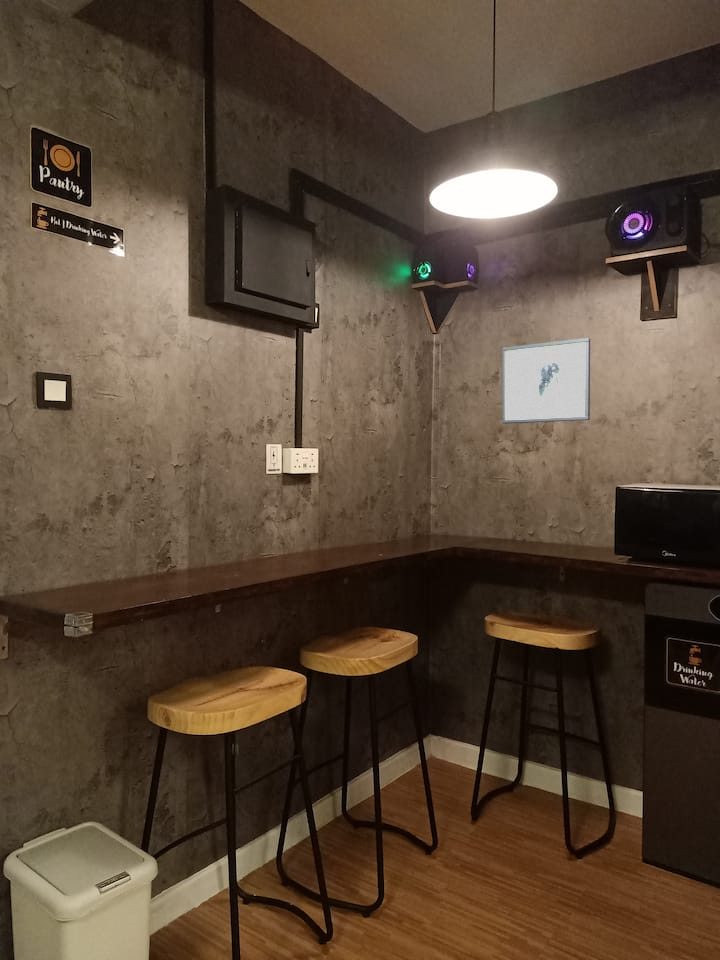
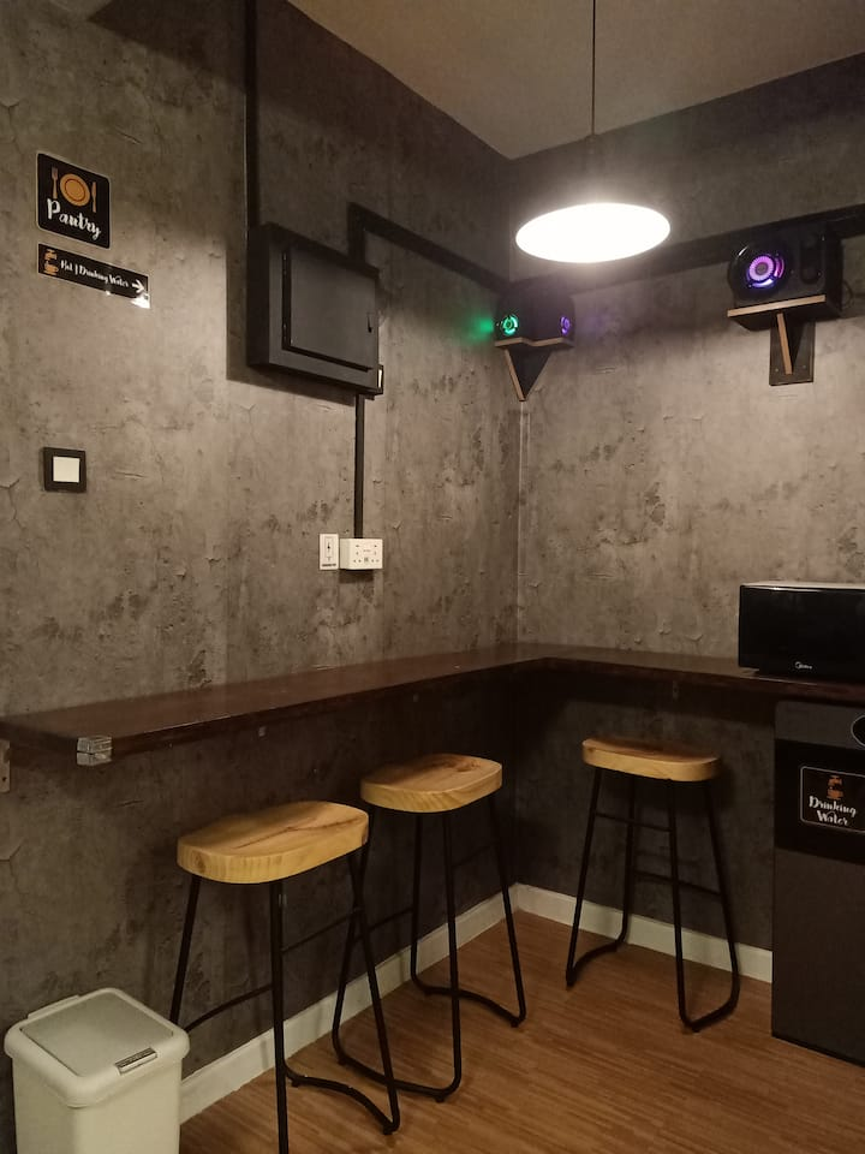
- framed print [501,337,591,425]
